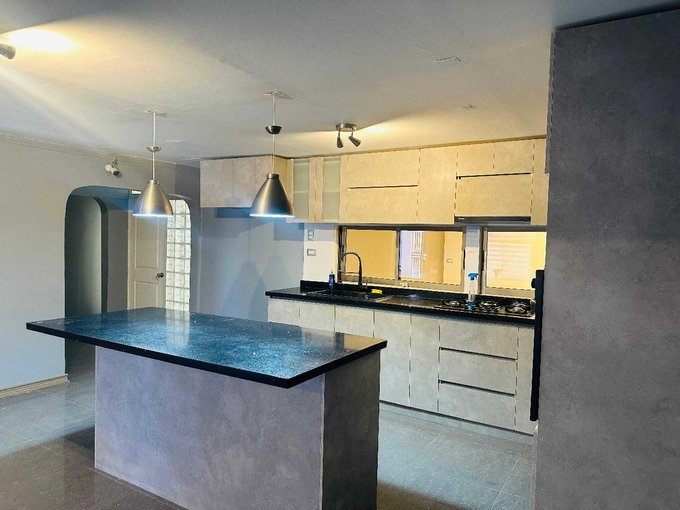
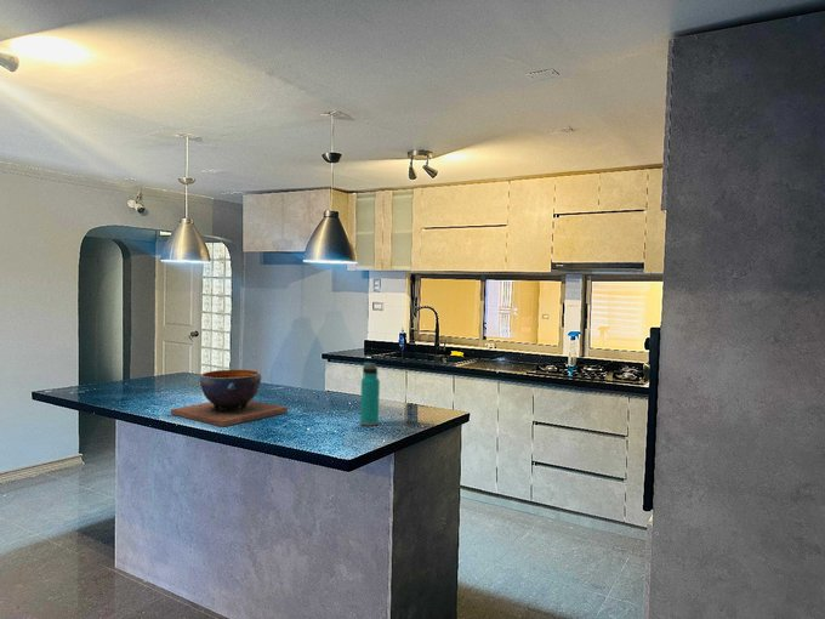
+ decorative bowl [170,369,289,428]
+ water bottle [359,360,381,427]
